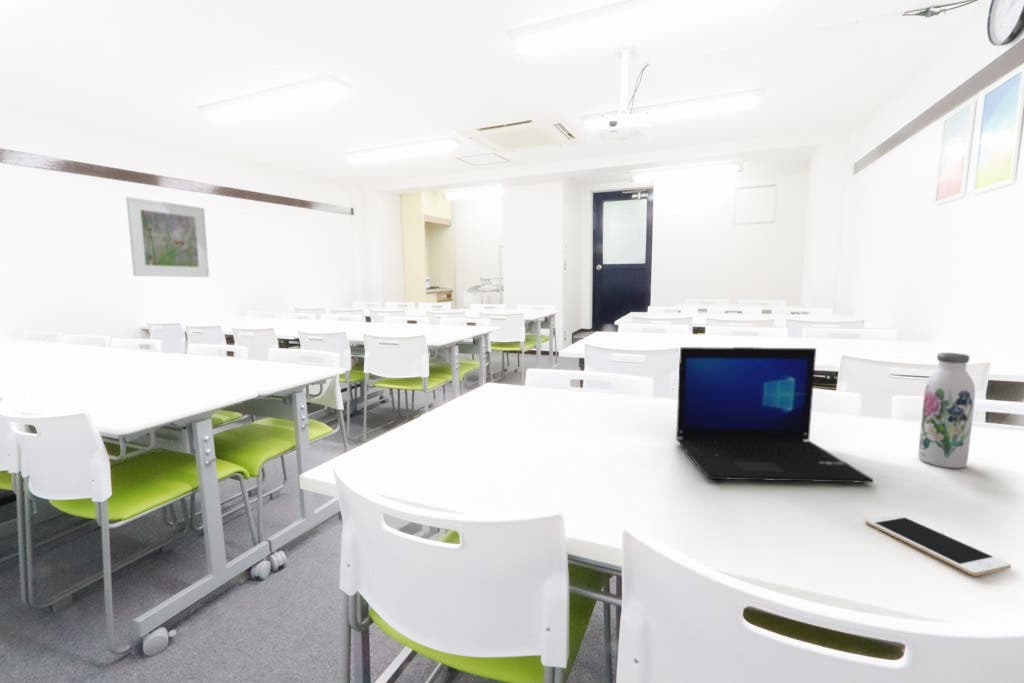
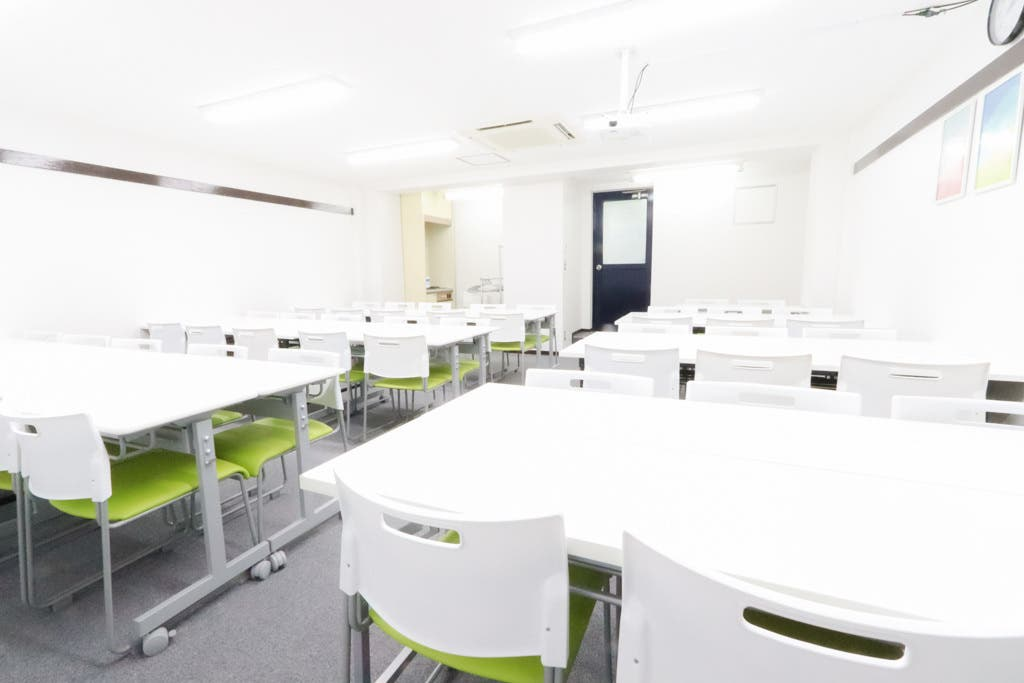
- laptop [675,346,875,484]
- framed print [125,196,210,278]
- water bottle [917,352,976,469]
- cell phone [865,513,1012,577]
